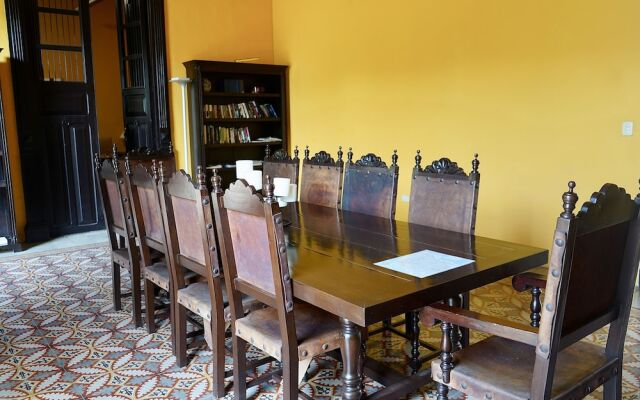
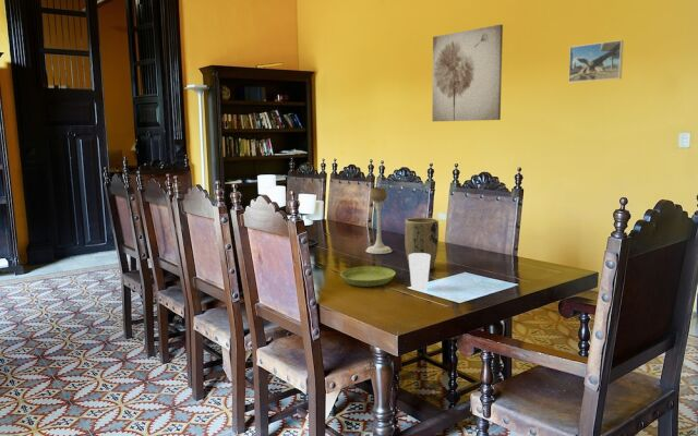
+ candle holder [365,186,394,255]
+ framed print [567,39,625,84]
+ saucer [339,266,397,288]
+ wall art [431,24,504,122]
+ cup [408,253,431,291]
+ plant pot [404,217,440,270]
